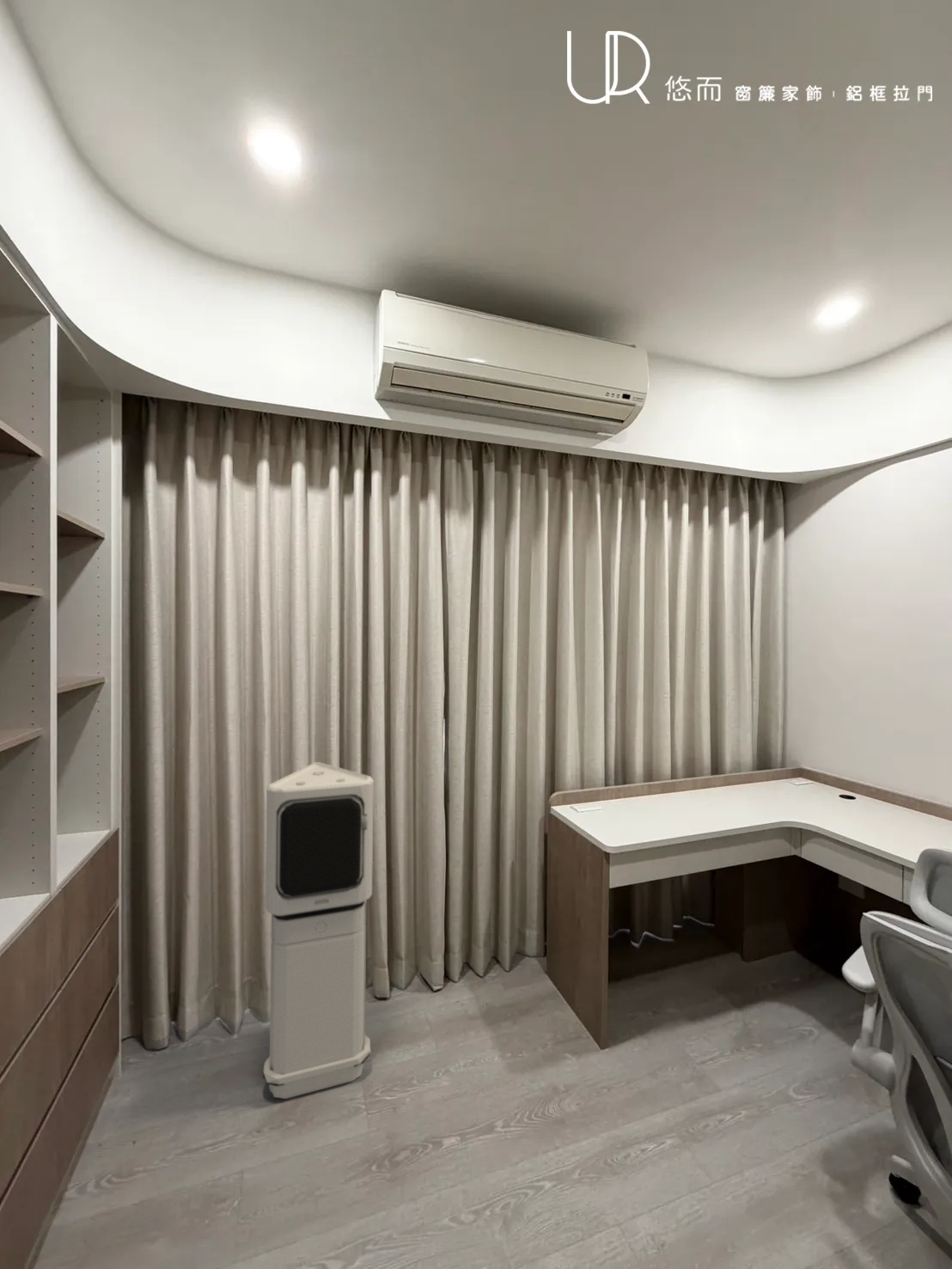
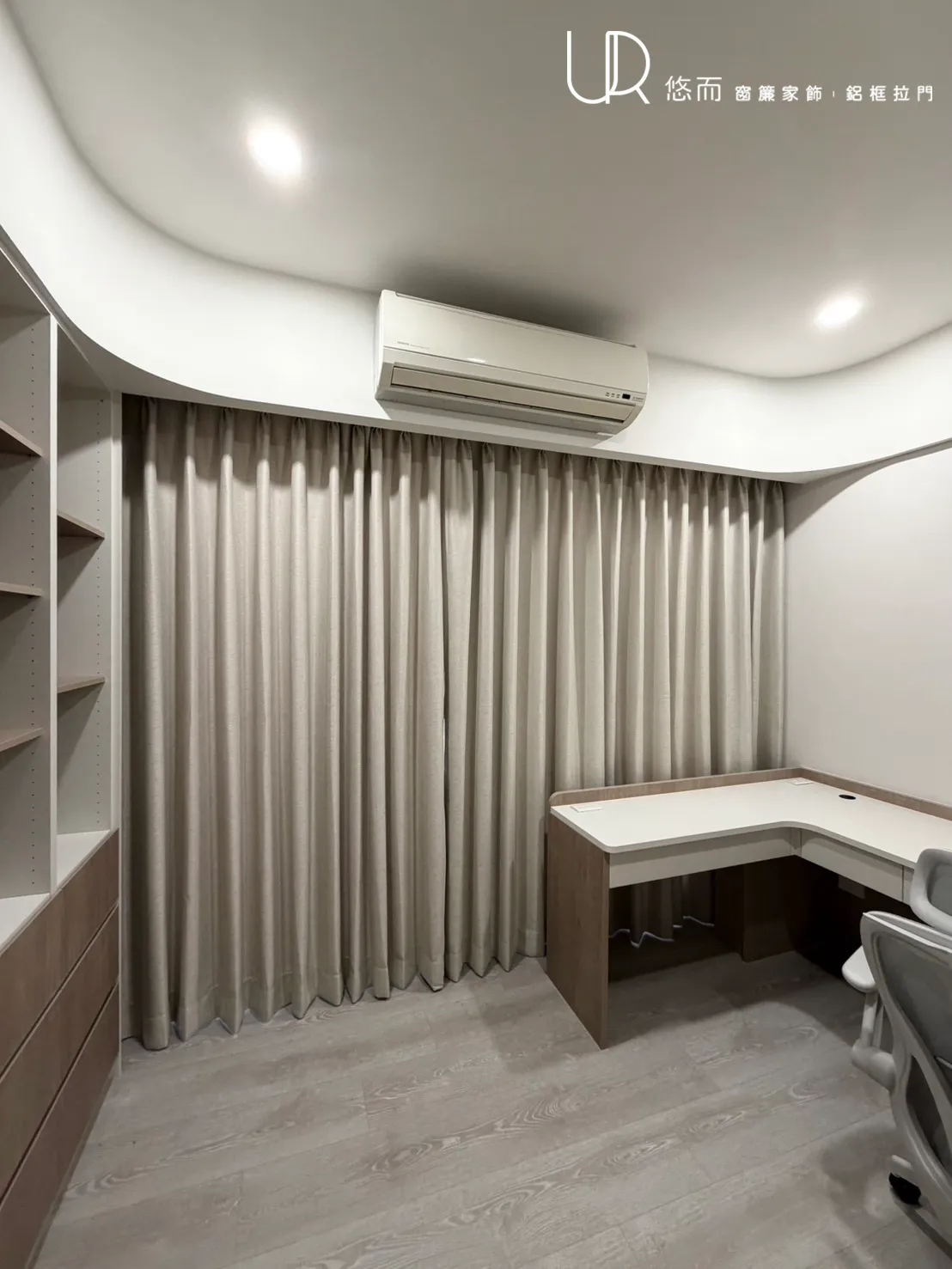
- air purifier [262,761,375,1100]
